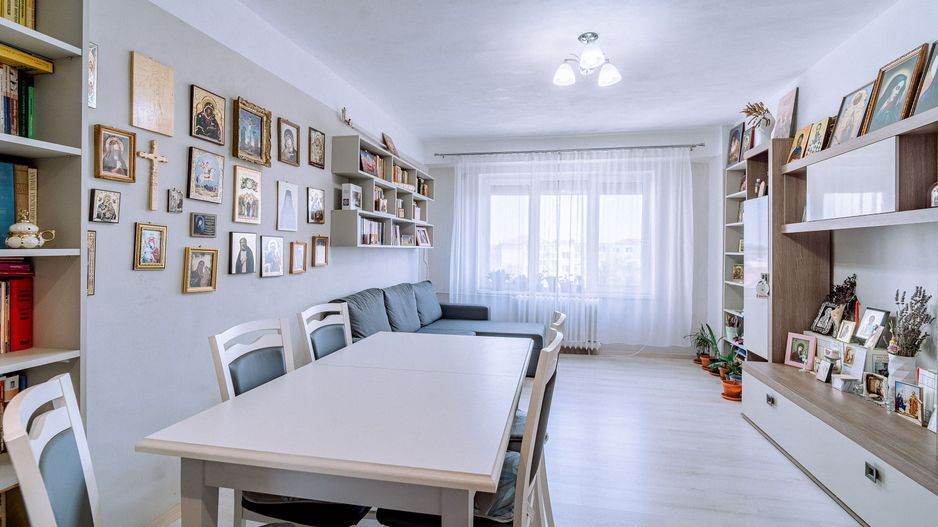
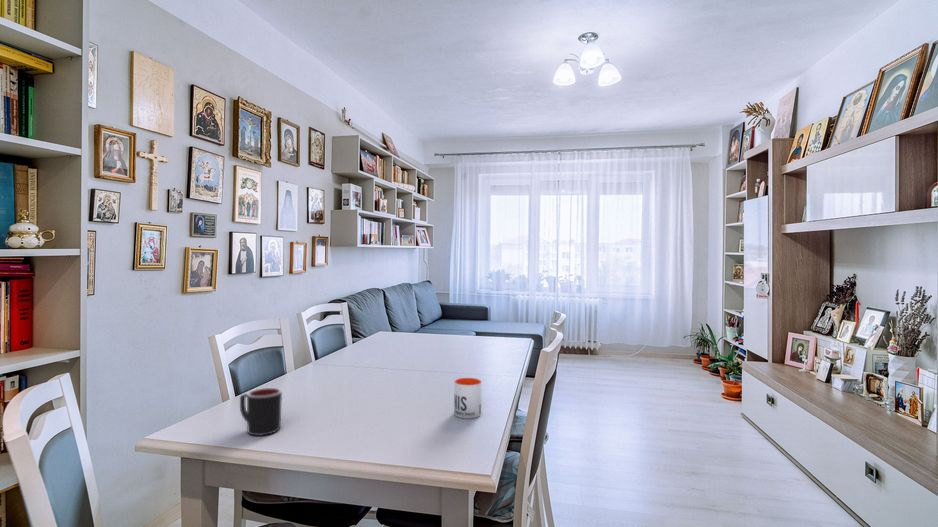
+ mug [453,377,482,420]
+ mug [239,387,283,437]
